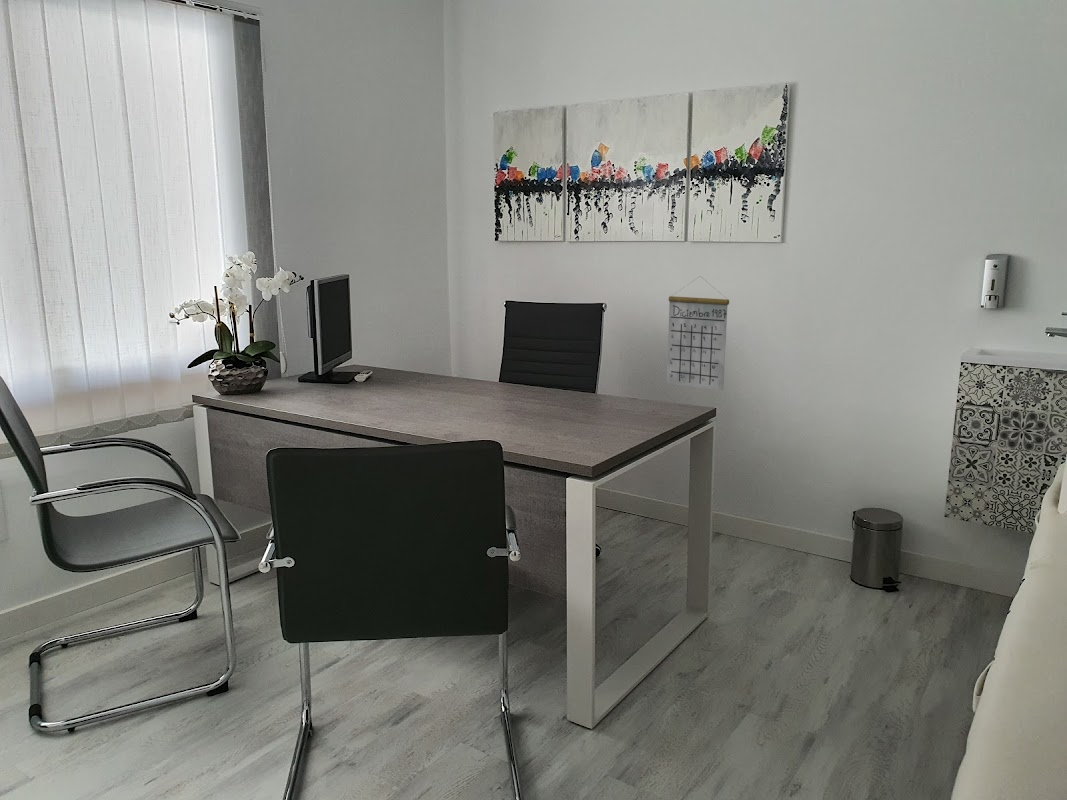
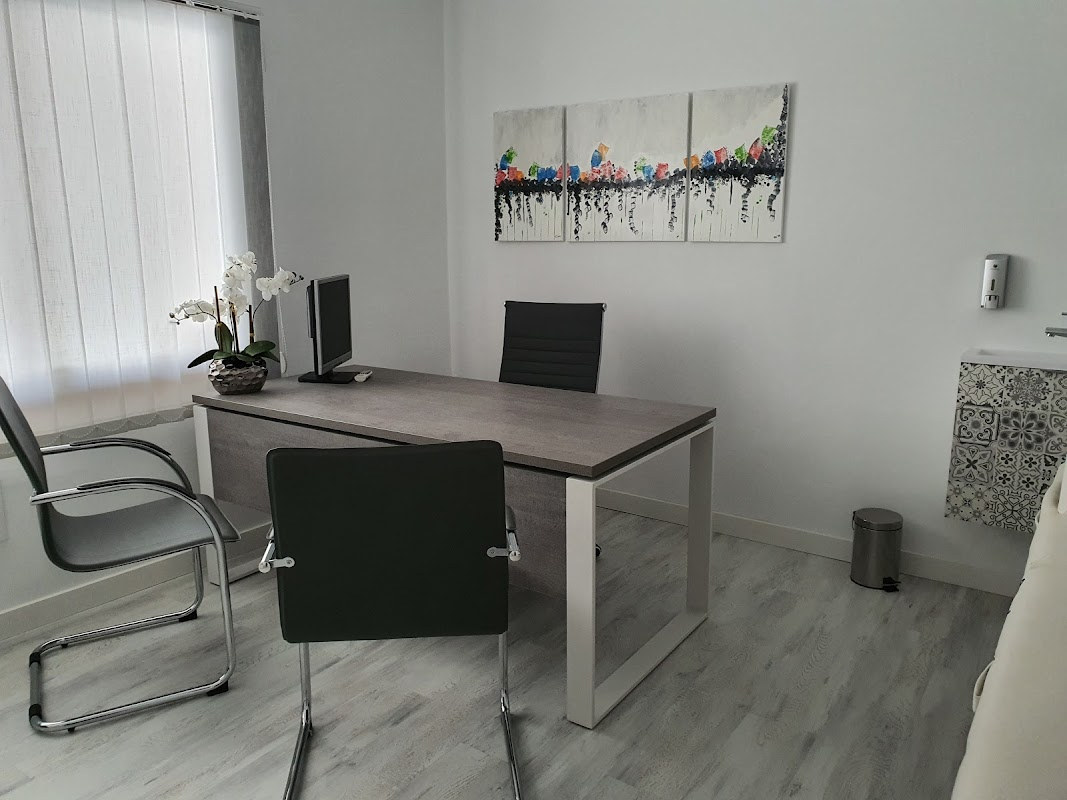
- calendar [666,275,730,391]
